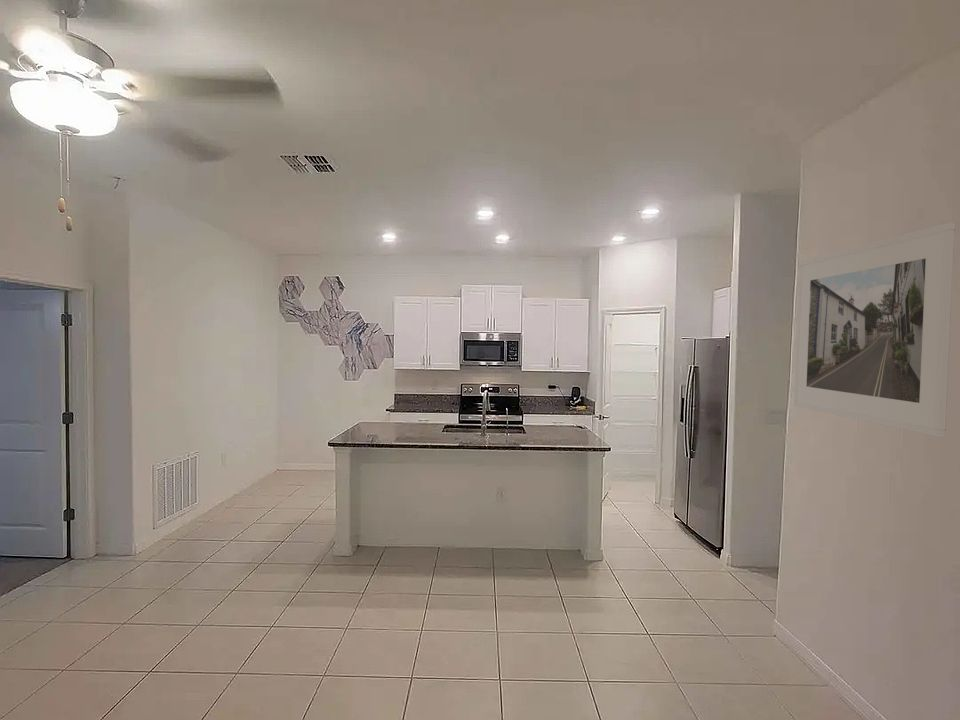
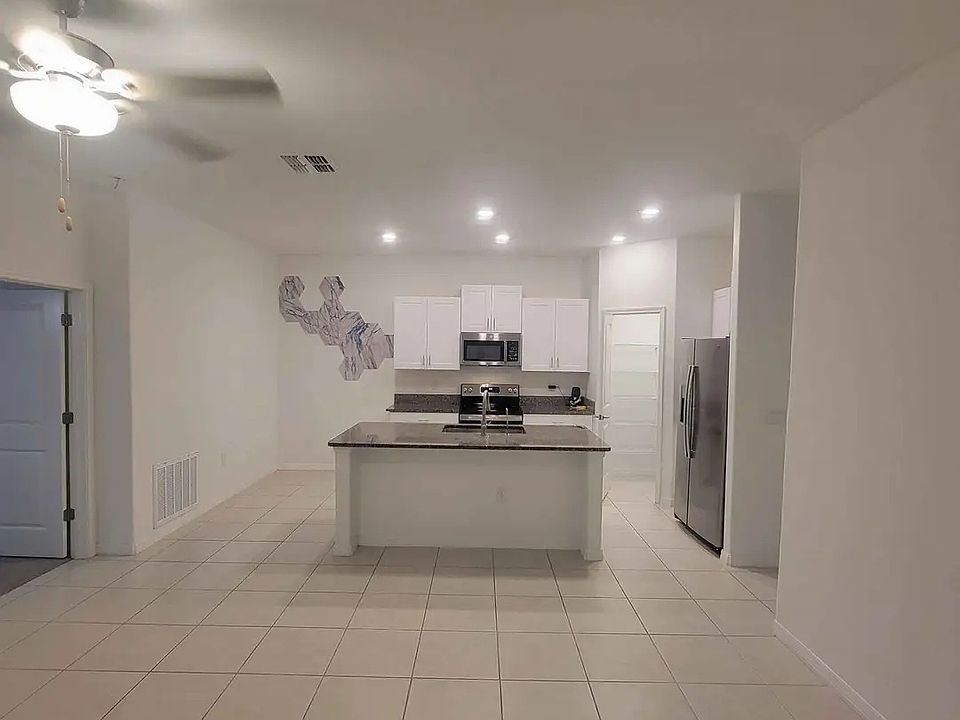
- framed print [793,222,956,438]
